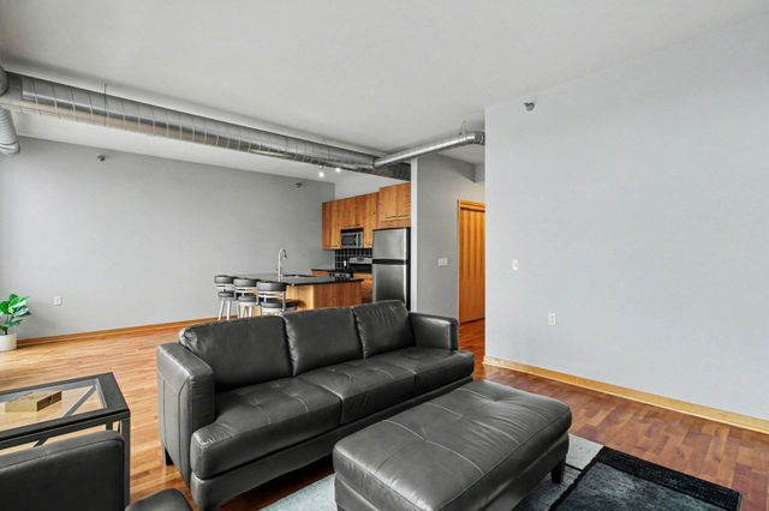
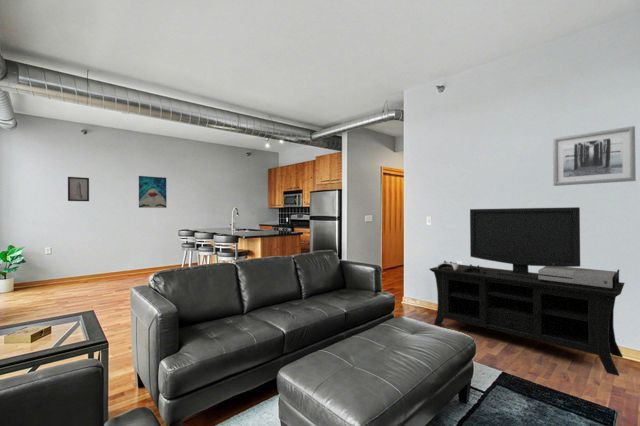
+ wall art [67,176,90,202]
+ wall art [138,175,168,209]
+ wall art [552,125,637,187]
+ media console [428,206,626,377]
